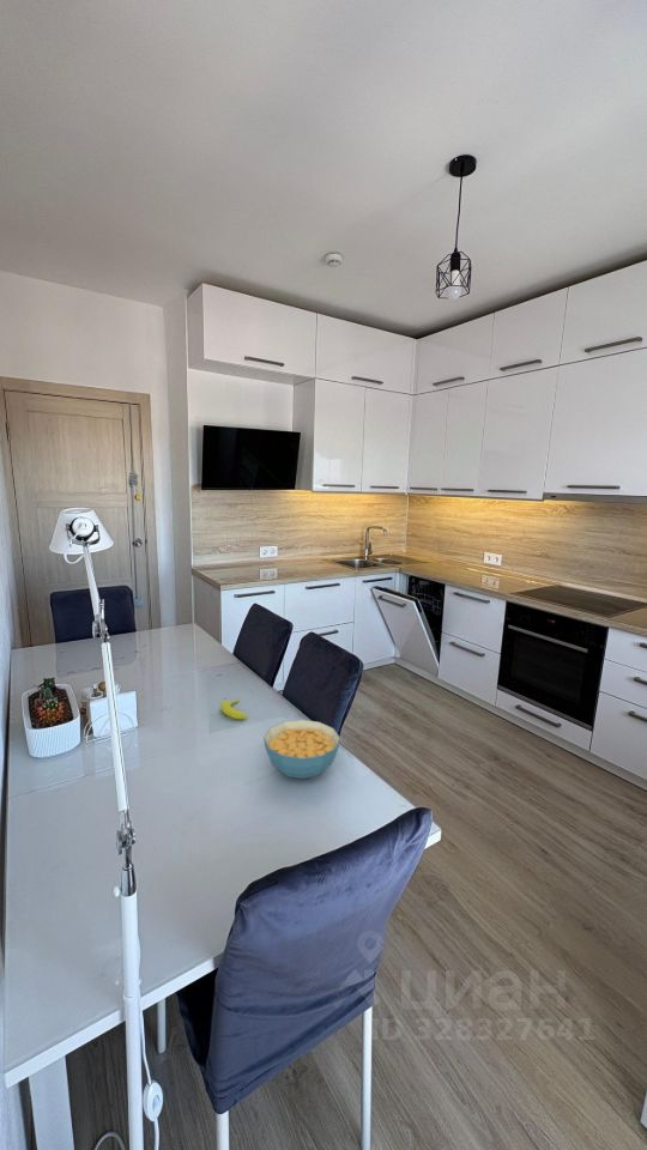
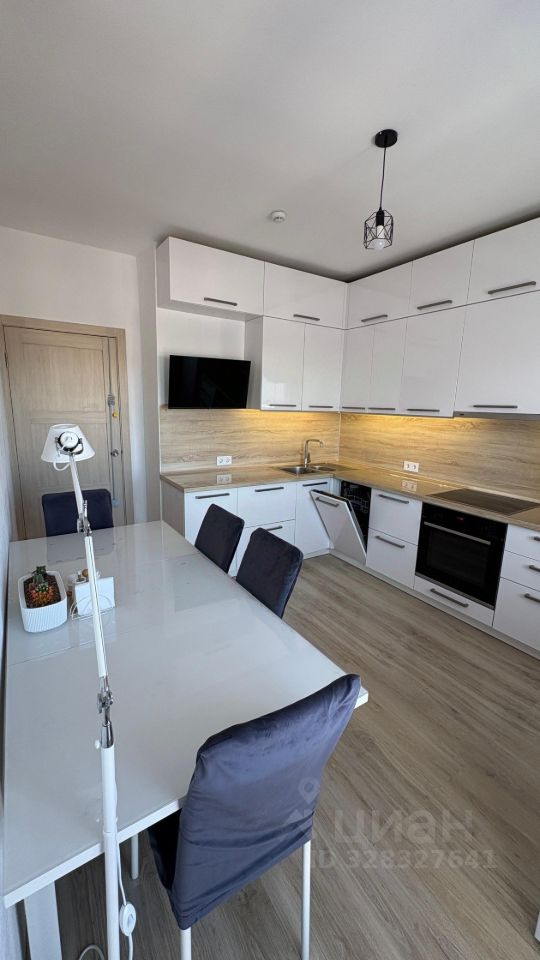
- banana [219,698,248,720]
- cereal bowl [262,719,341,780]
